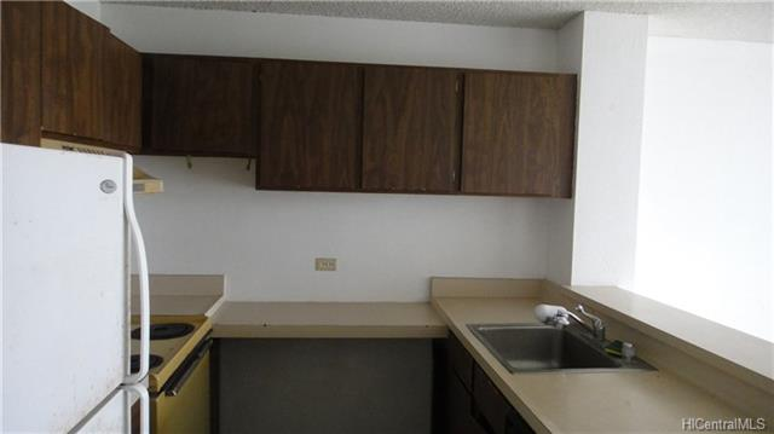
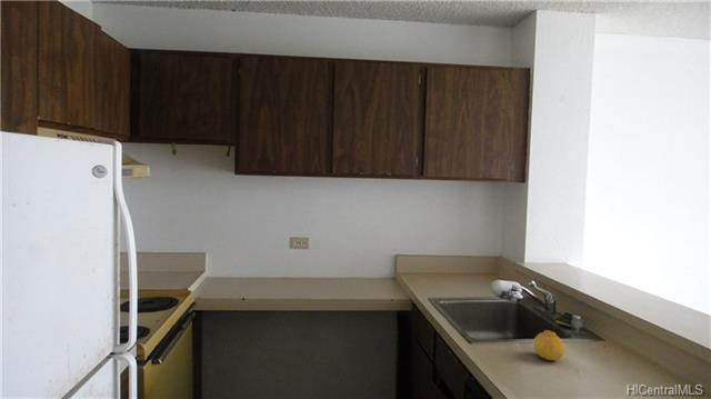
+ fruit [532,329,565,361]
